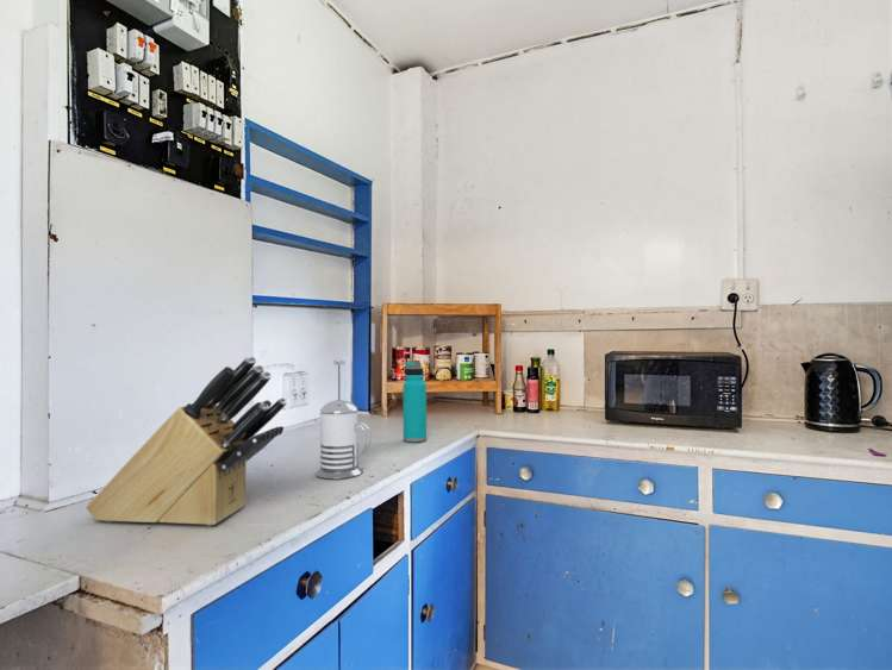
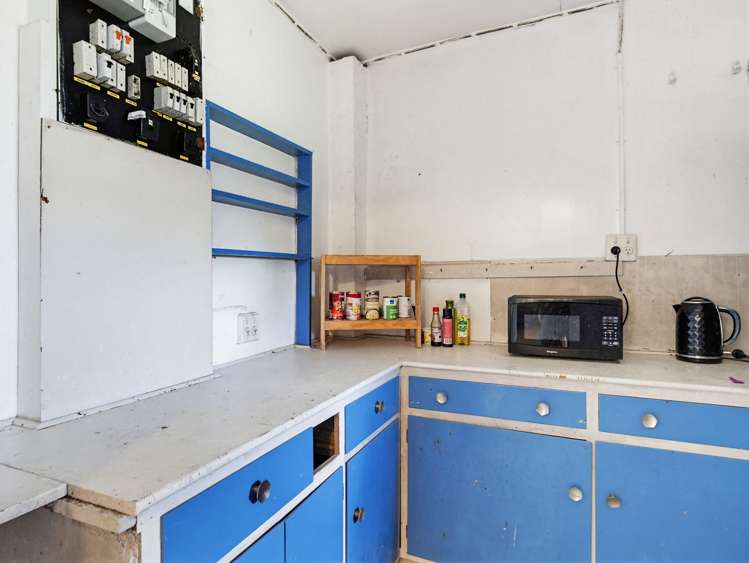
- french press [314,359,373,480]
- water bottle [403,361,428,443]
- knife block [85,355,288,527]
